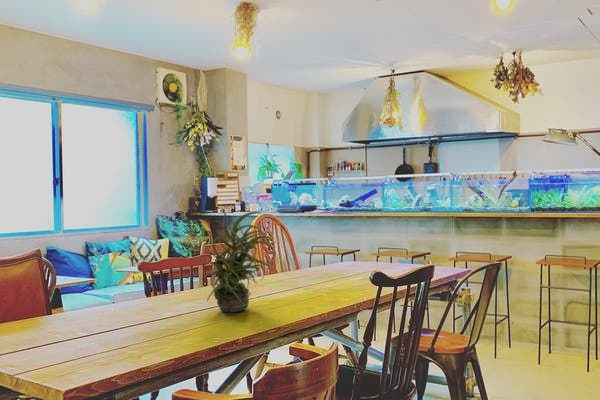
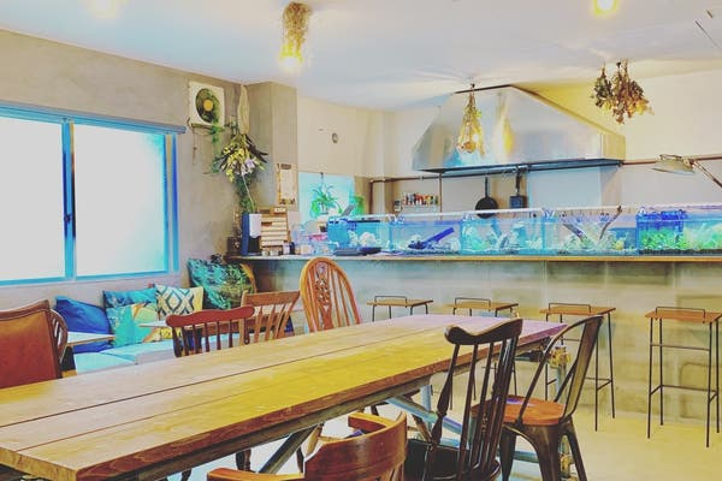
- potted plant [193,208,275,313]
